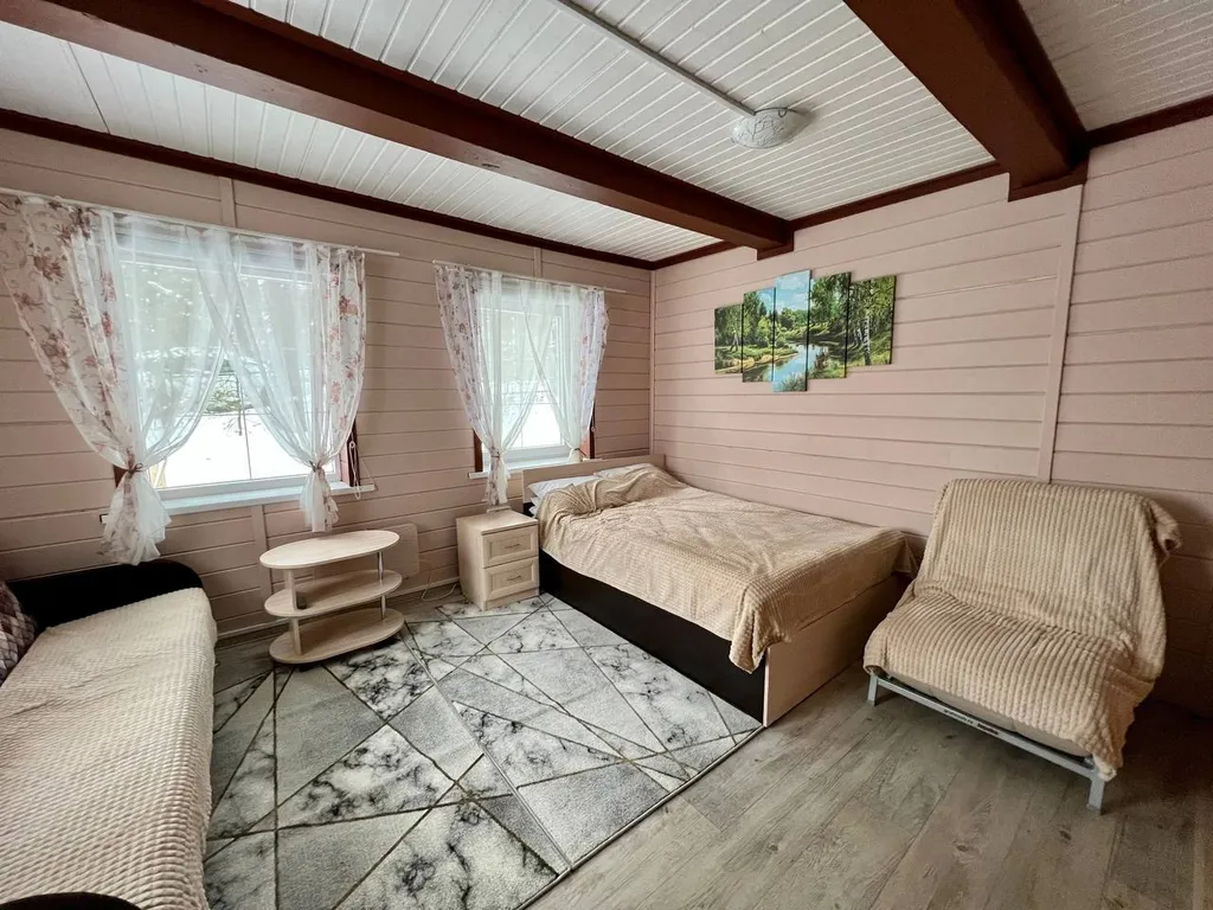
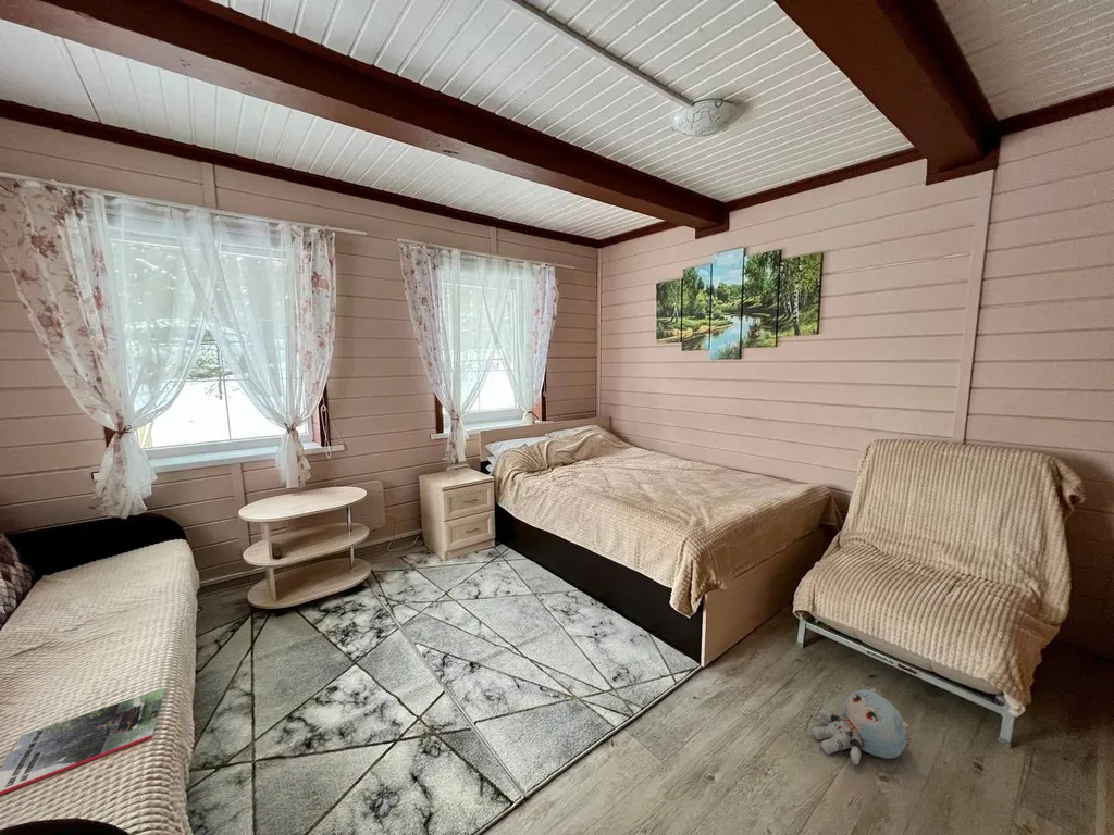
+ plush toy [812,687,909,765]
+ magazine [0,687,166,796]
